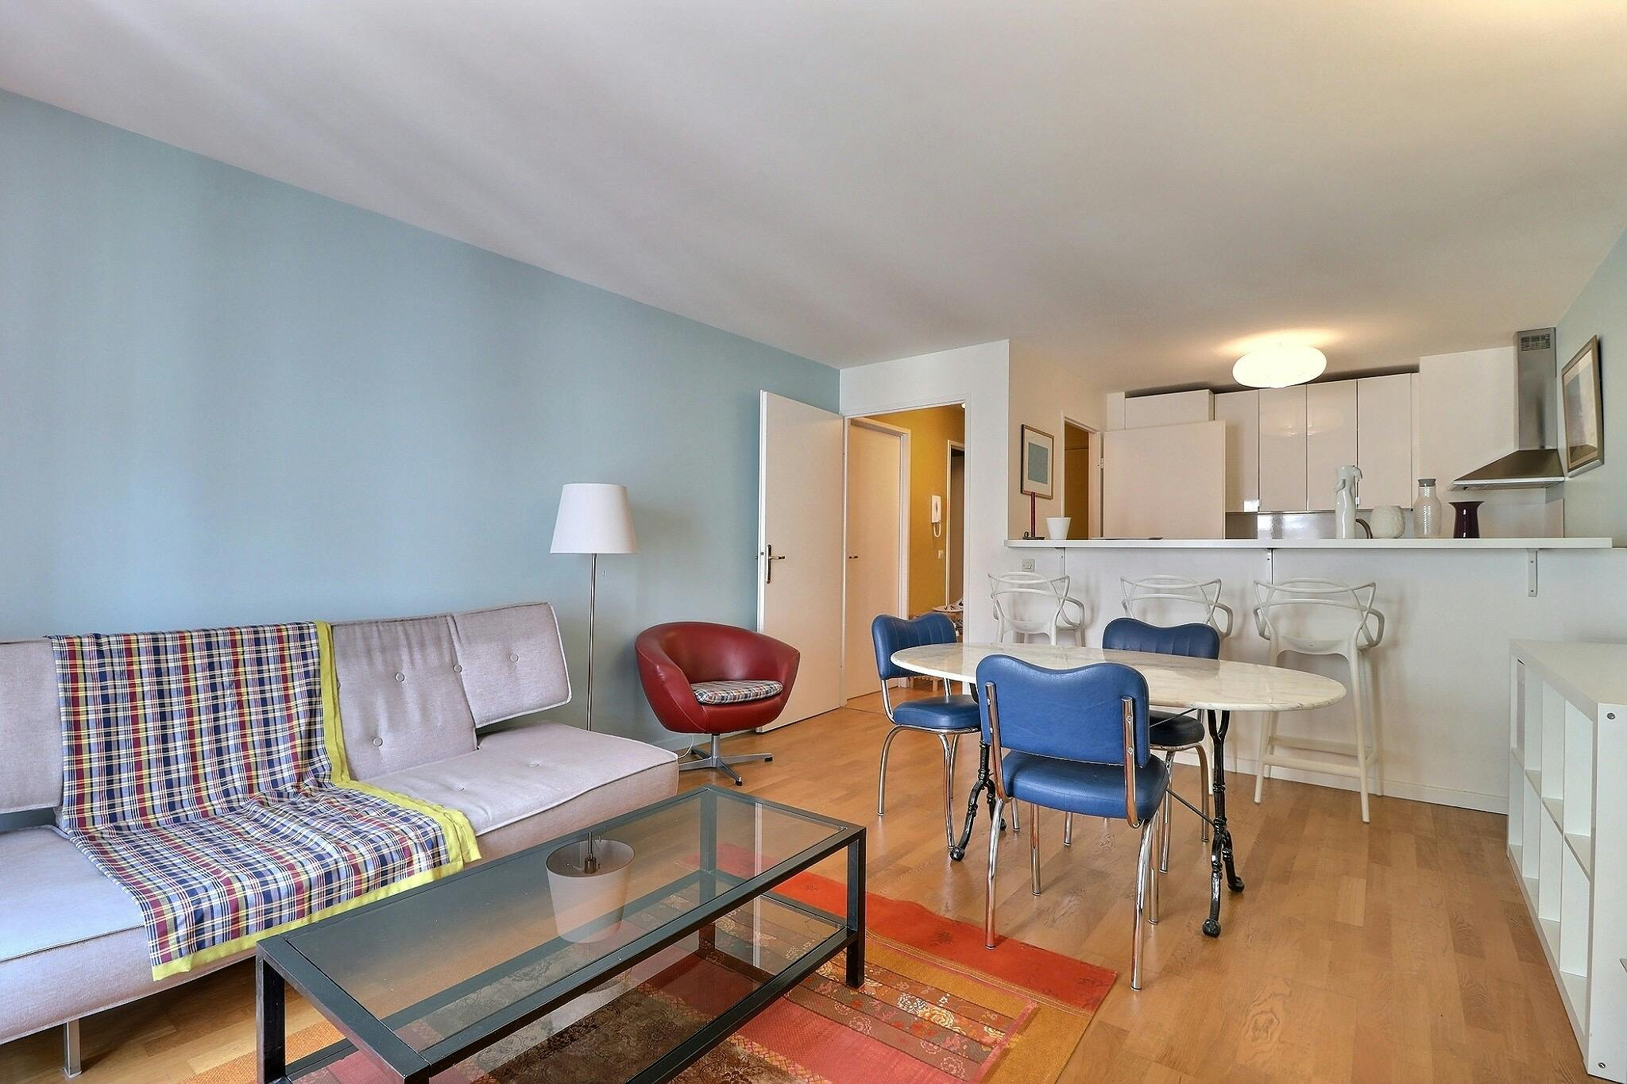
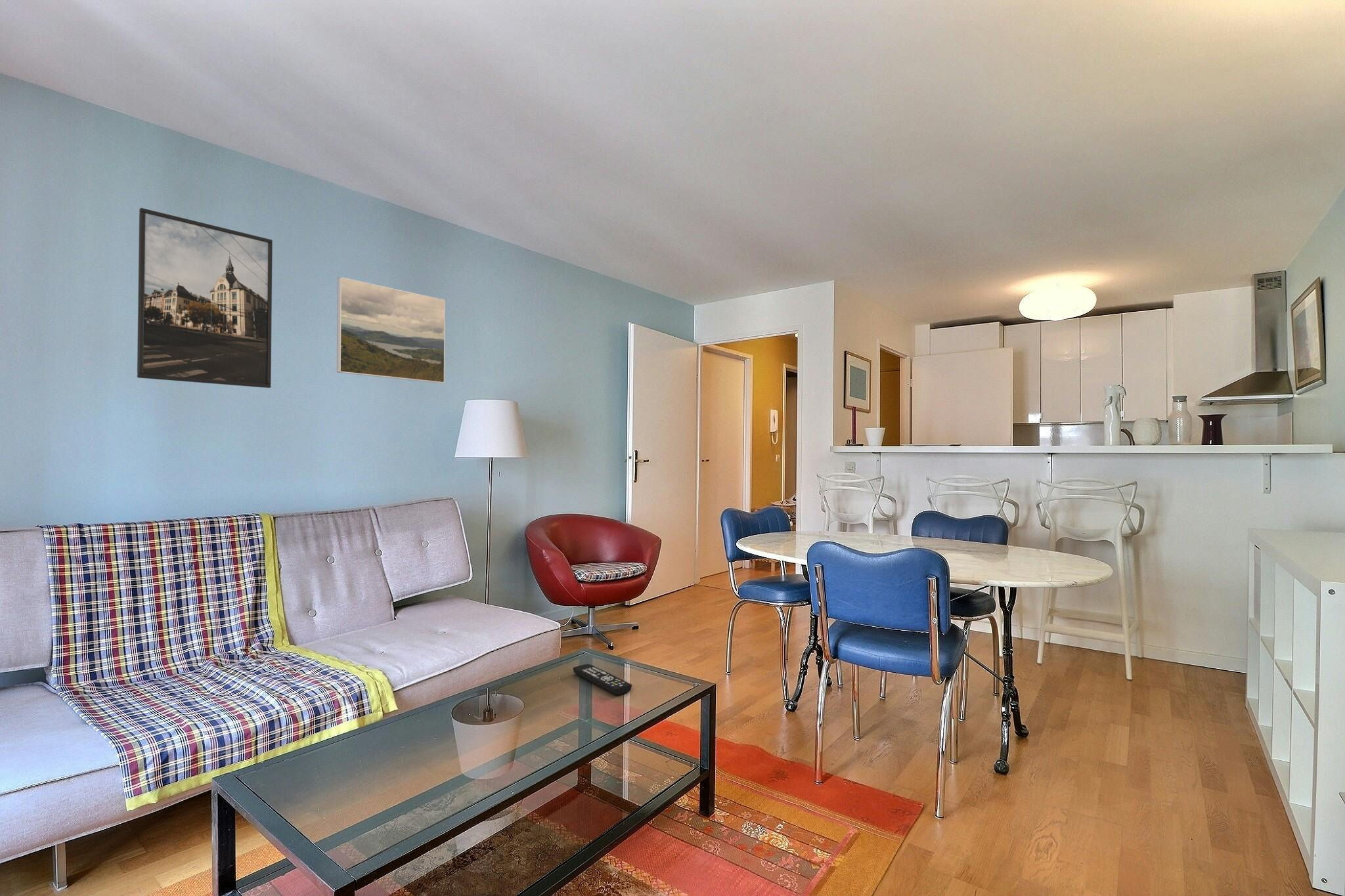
+ remote control [573,664,632,695]
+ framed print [336,276,446,384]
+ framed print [137,207,273,389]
